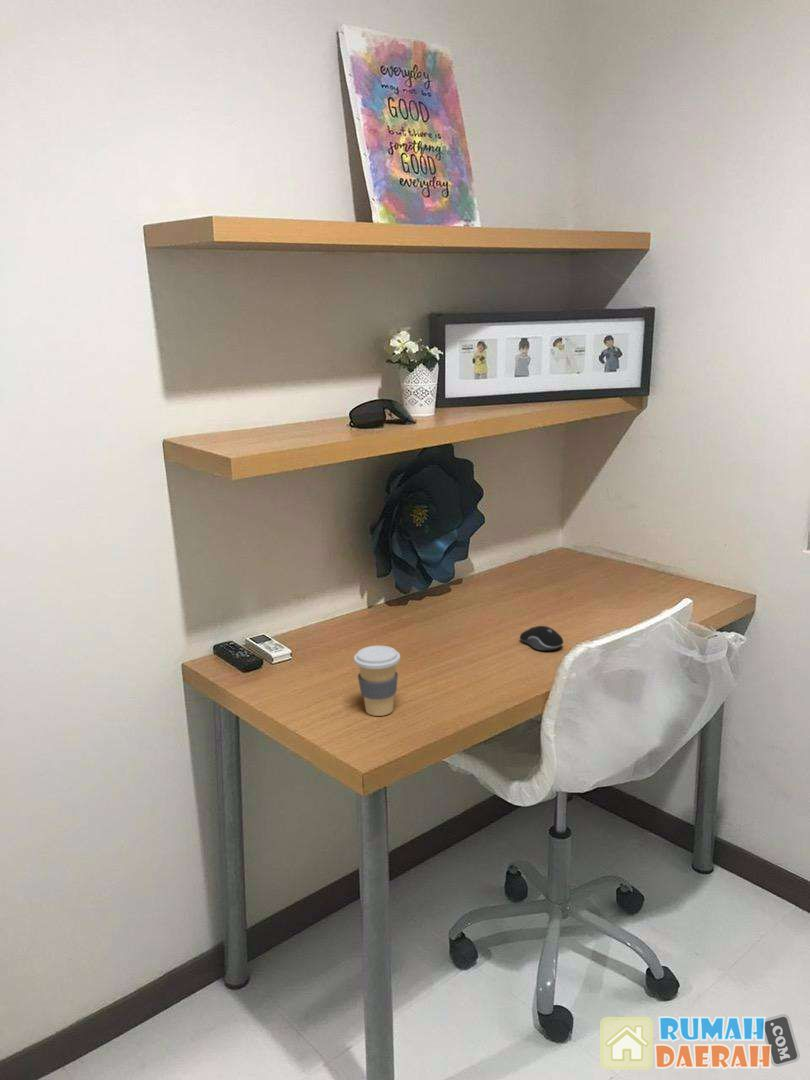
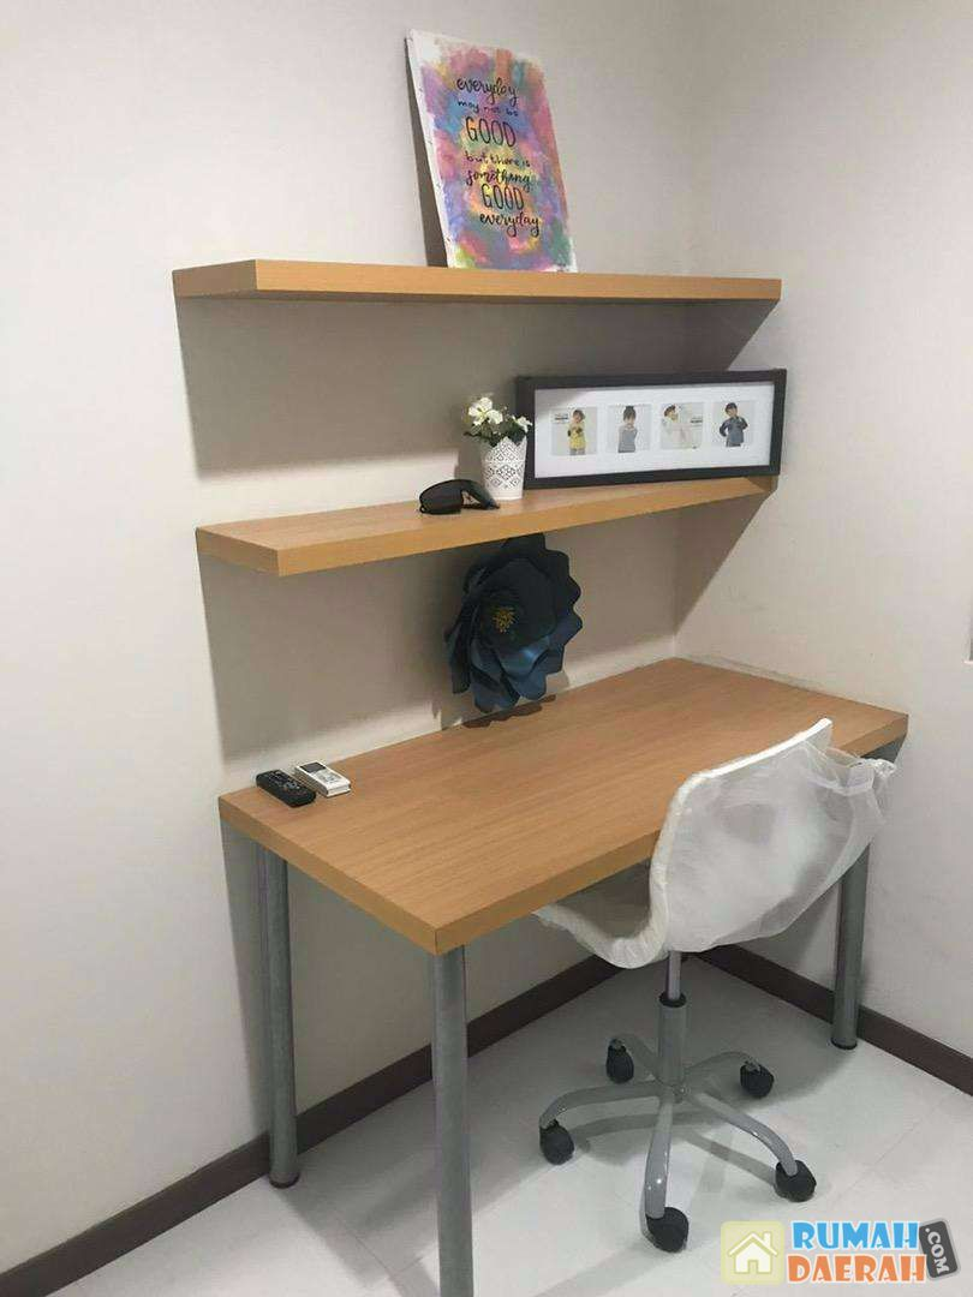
- computer mouse [519,625,564,651]
- coffee cup [353,645,401,717]
